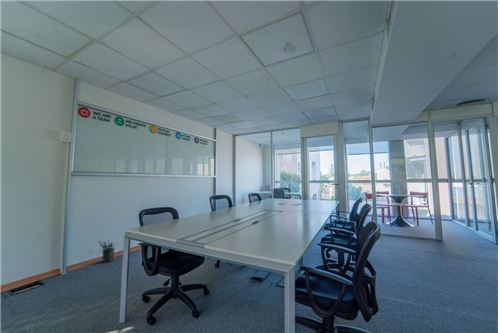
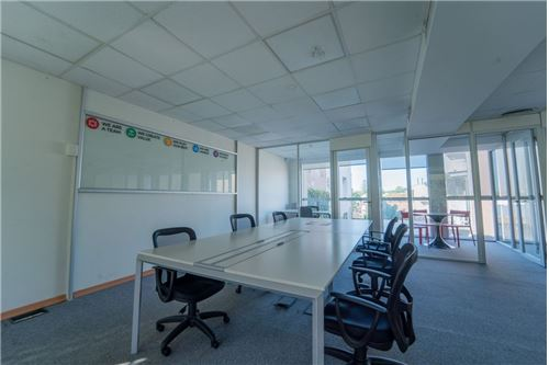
- potted plant [98,238,119,263]
